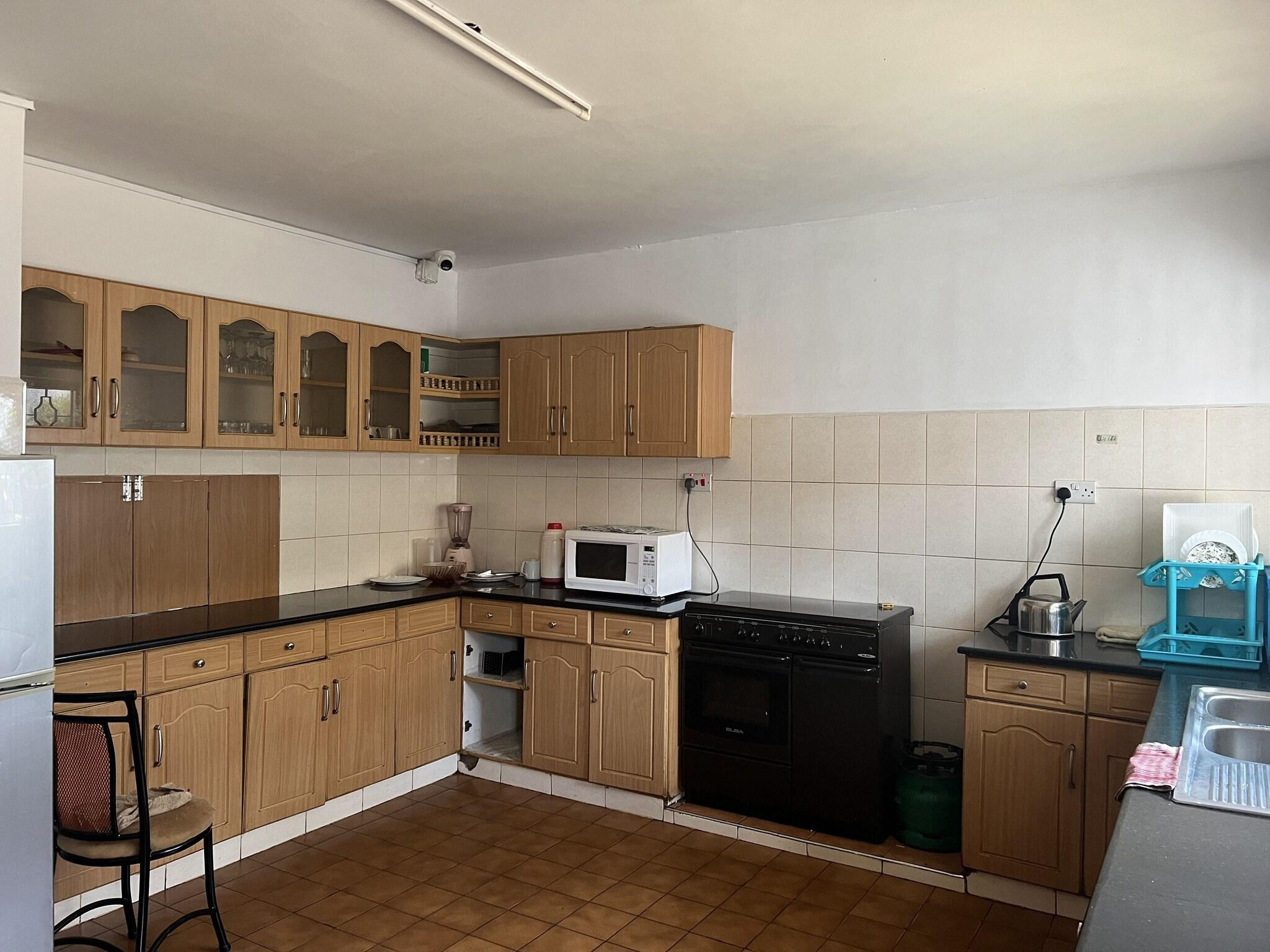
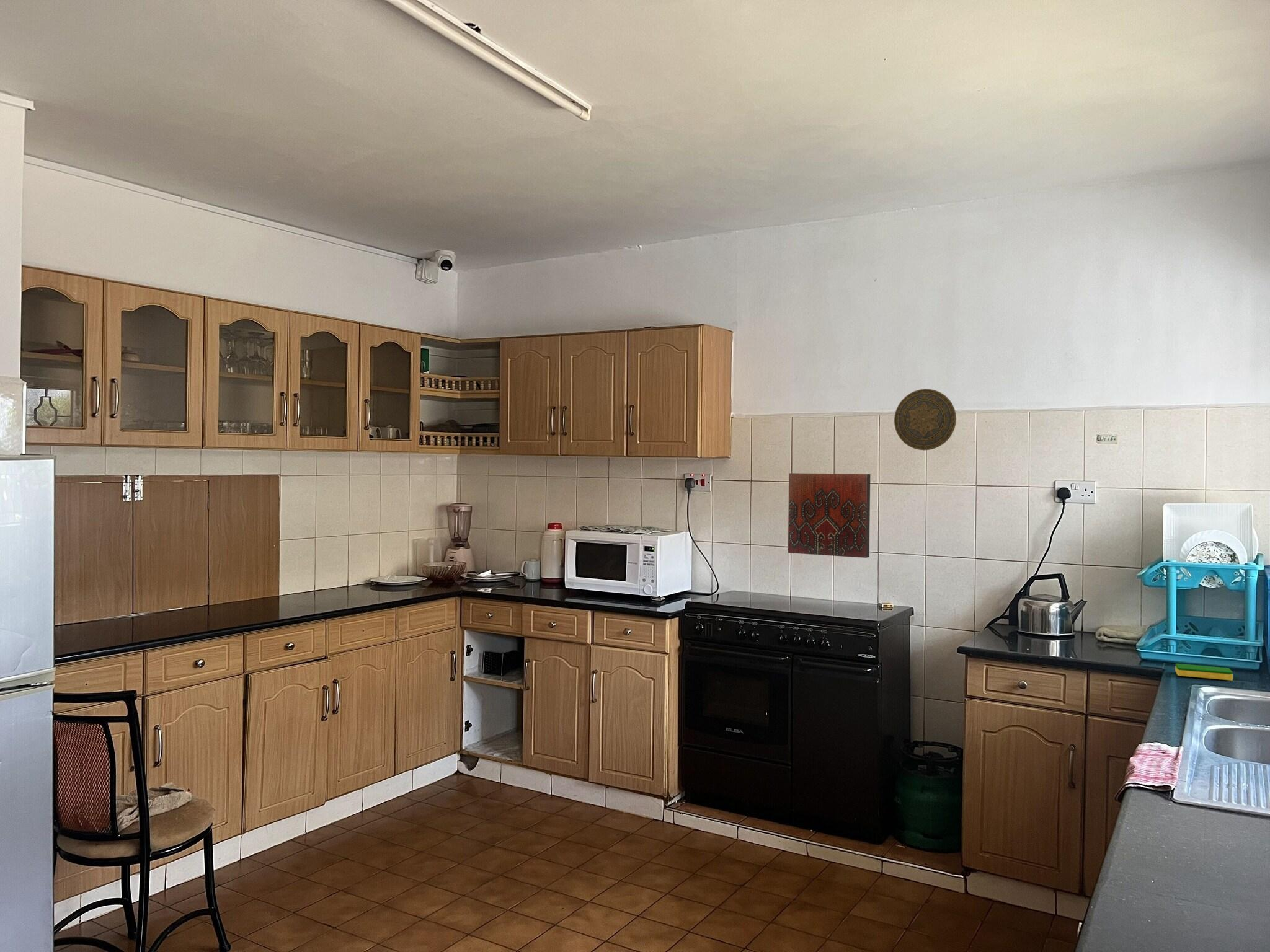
+ decorative tile [788,472,871,558]
+ dish sponge [1175,663,1233,681]
+ decorative plate [894,389,957,451]
